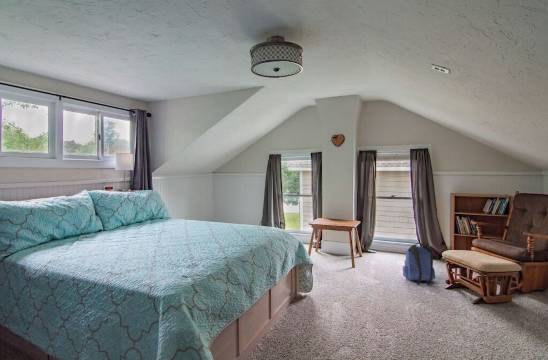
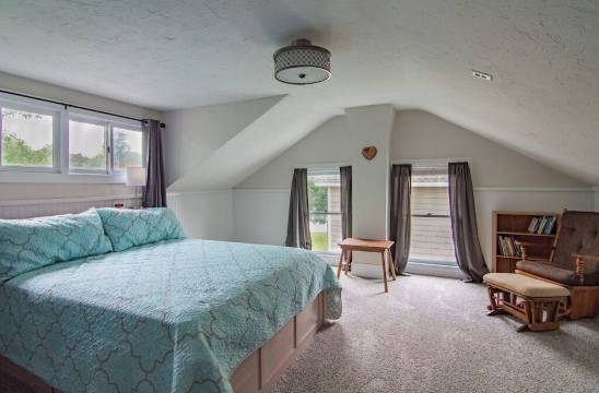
- backpack [402,242,437,286]
